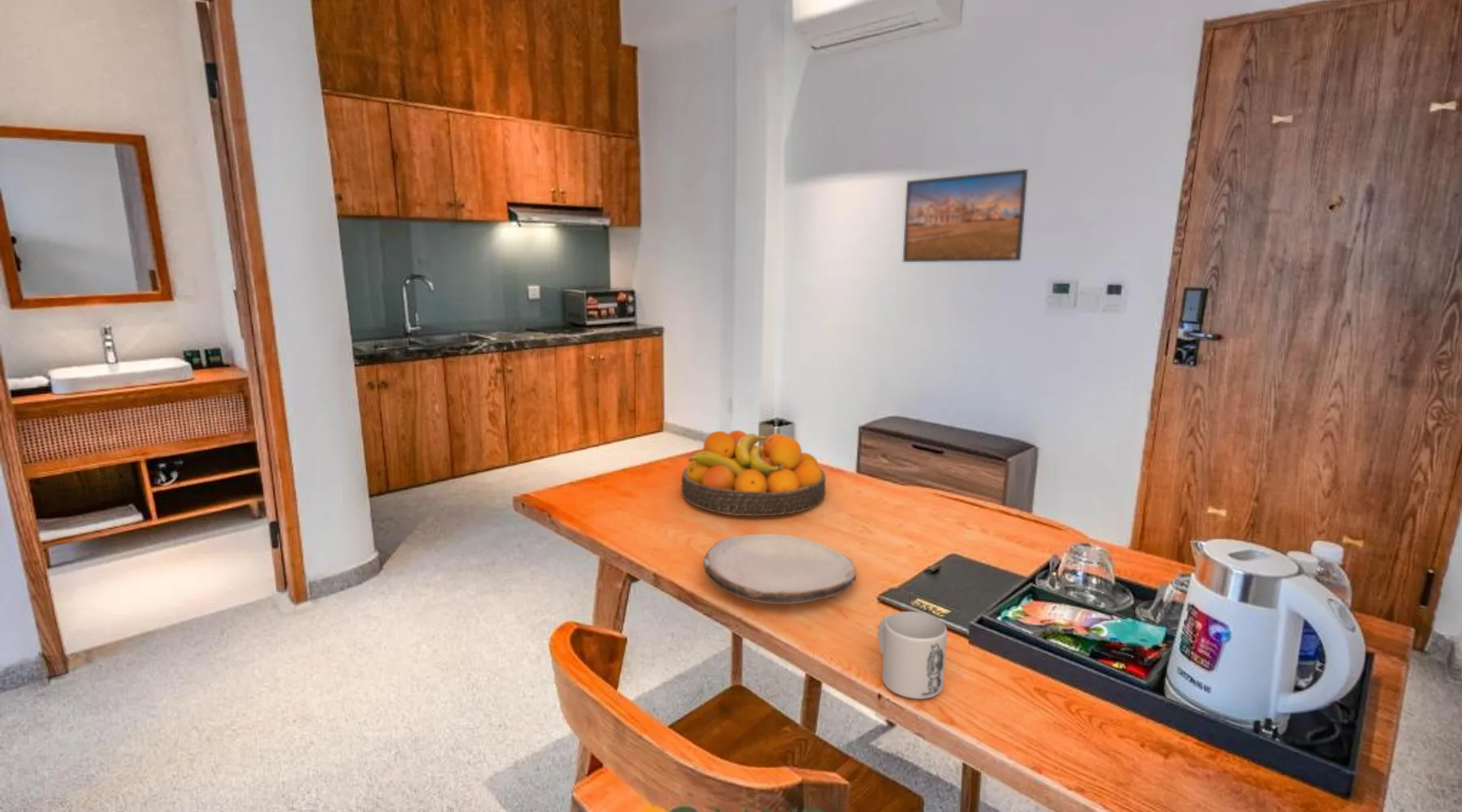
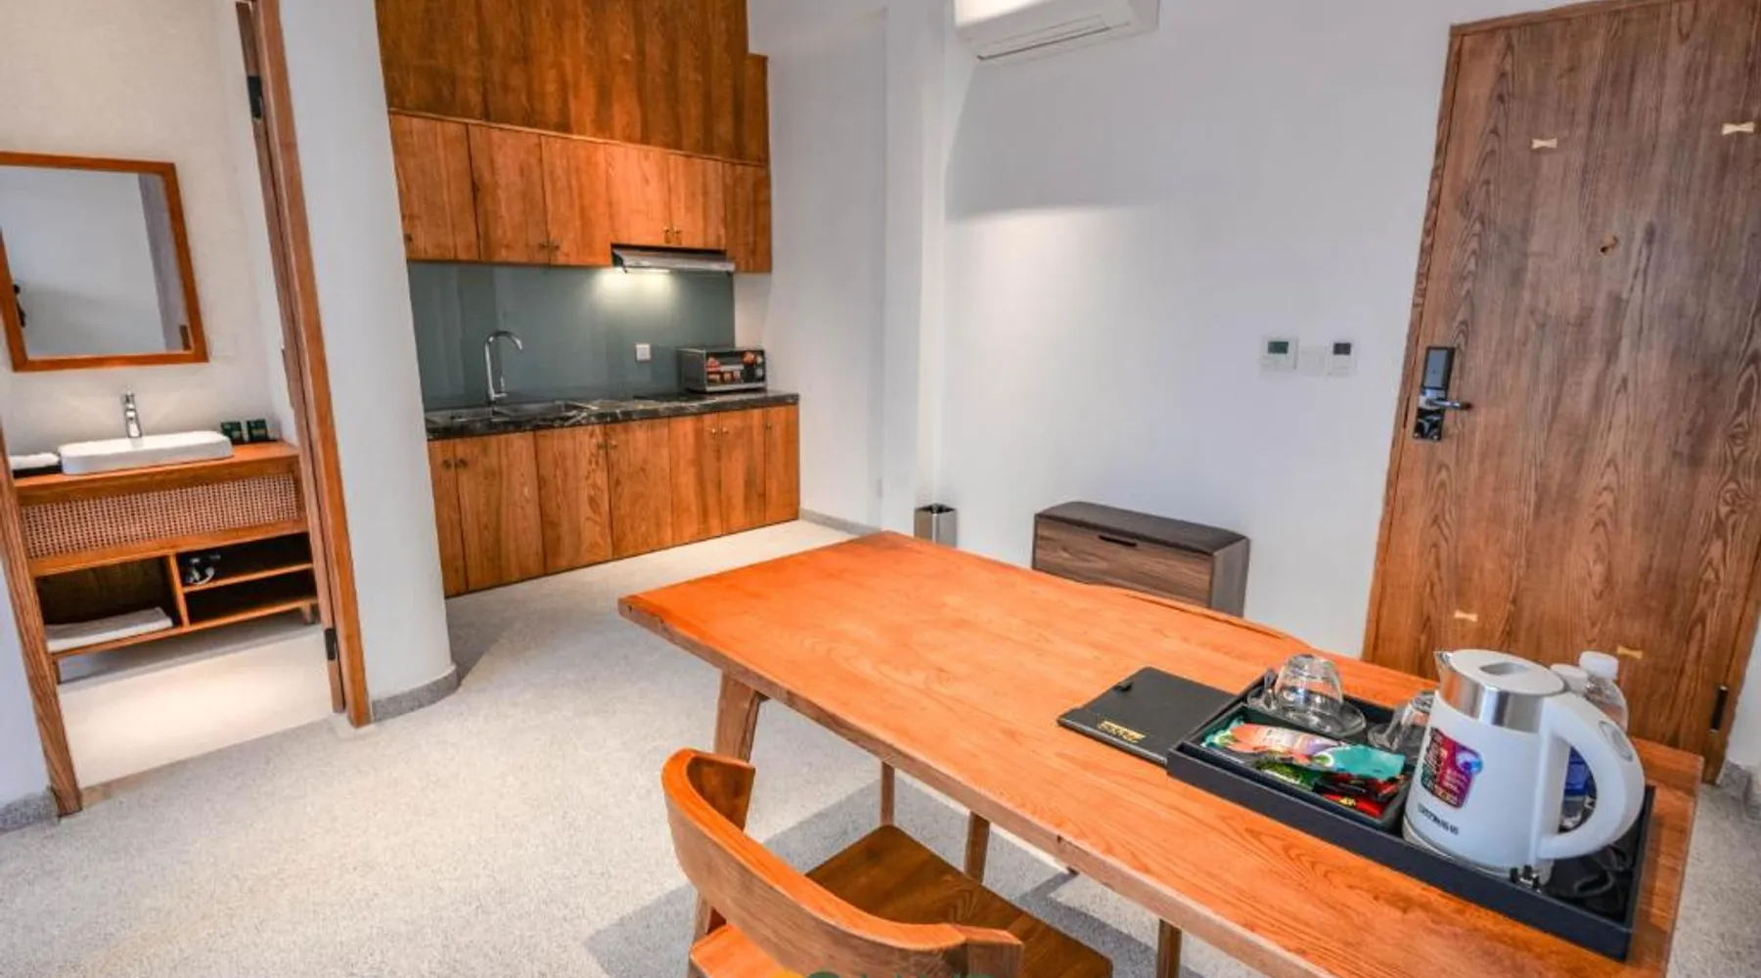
- mug [877,611,948,700]
- plate [702,533,857,605]
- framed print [902,168,1028,263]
- fruit bowl [681,430,827,517]
